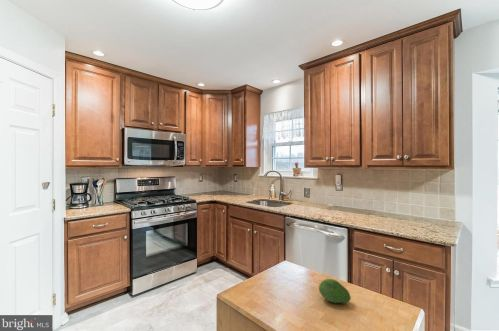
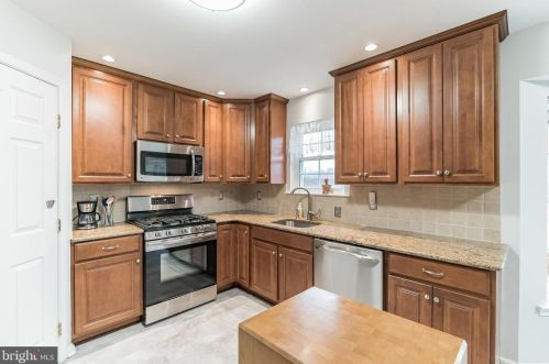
- fruit [318,278,352,304]
